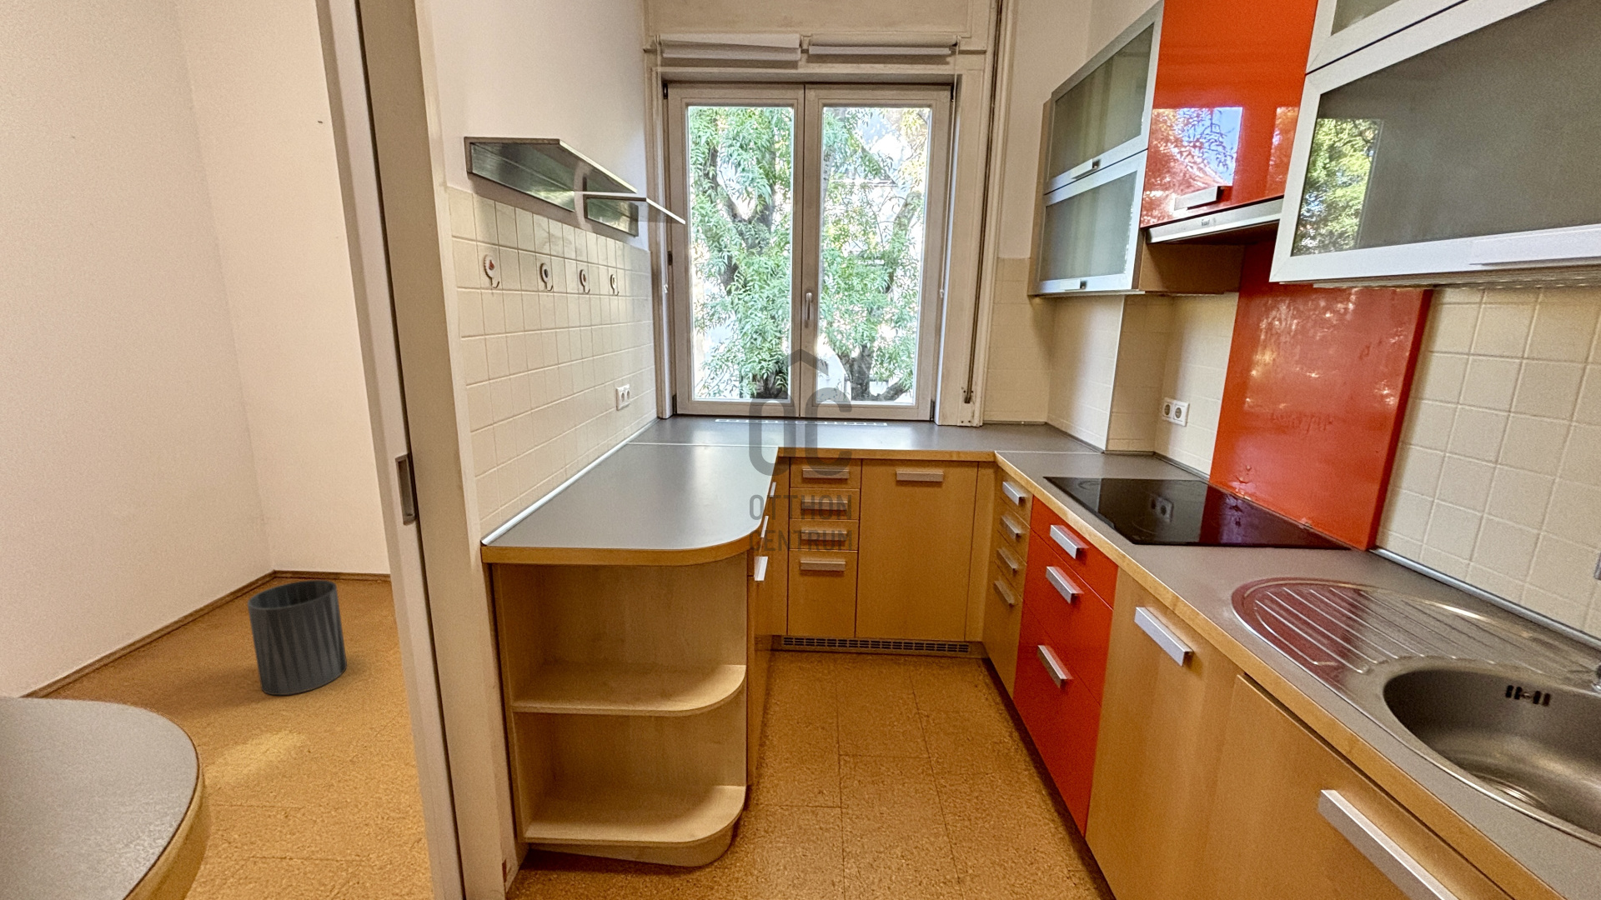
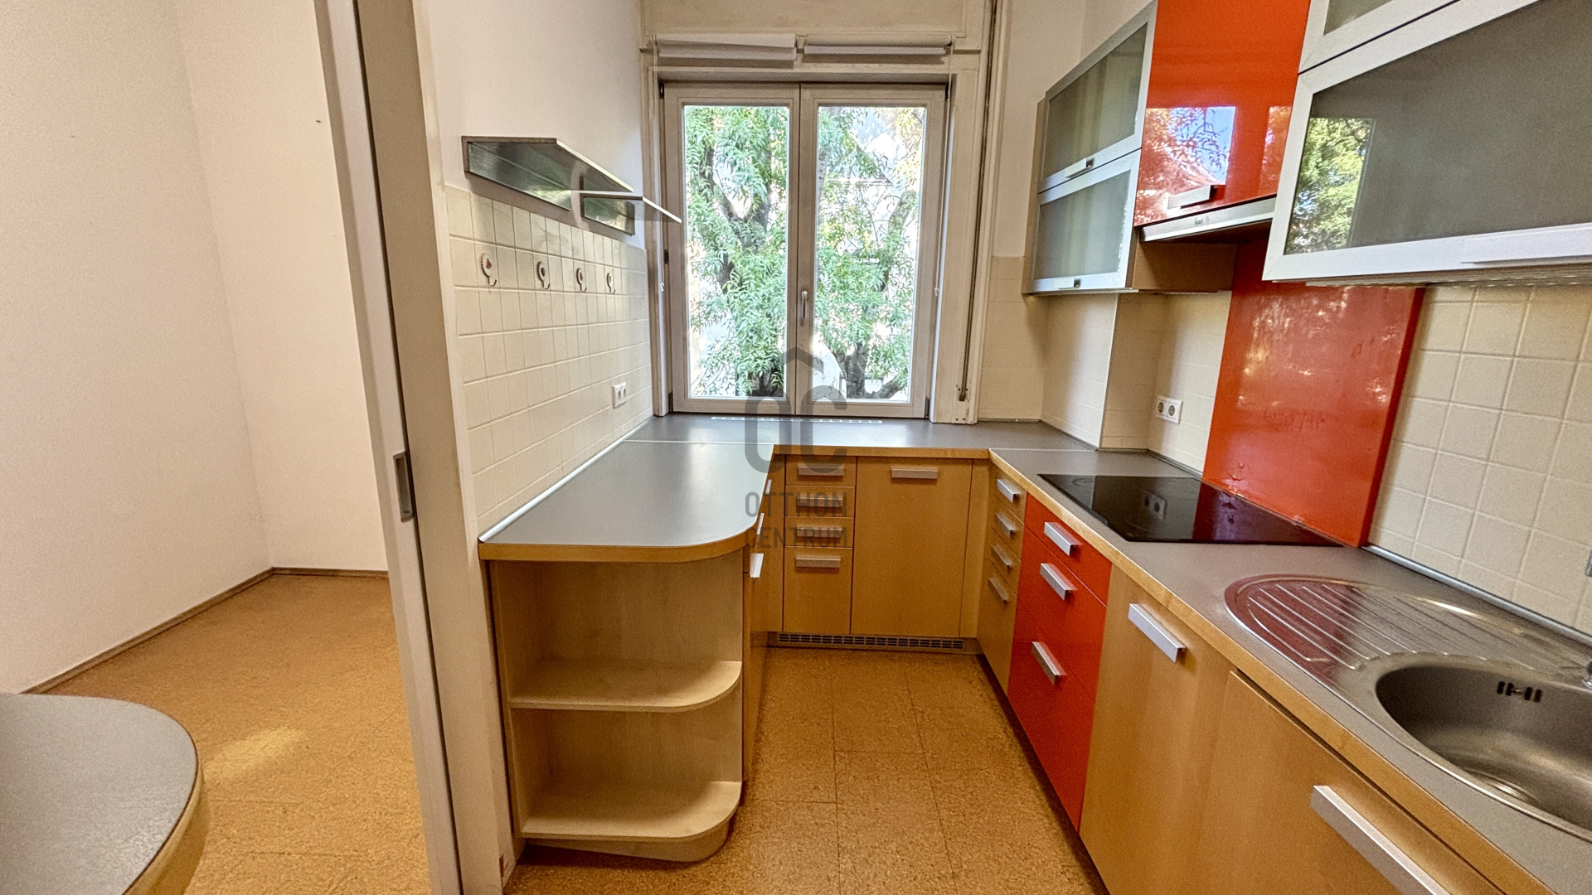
- trash can [246,579,347,696]
